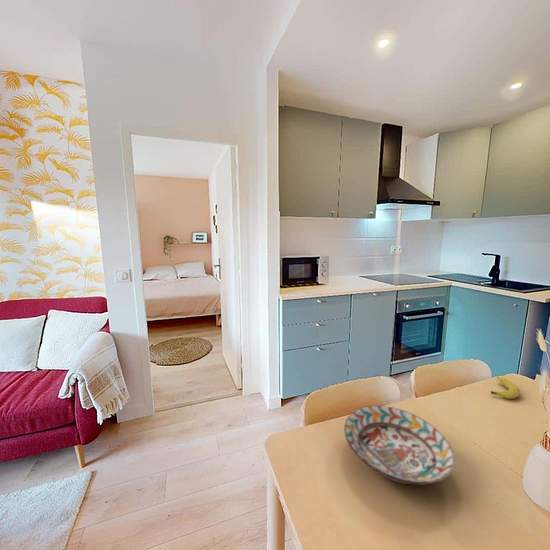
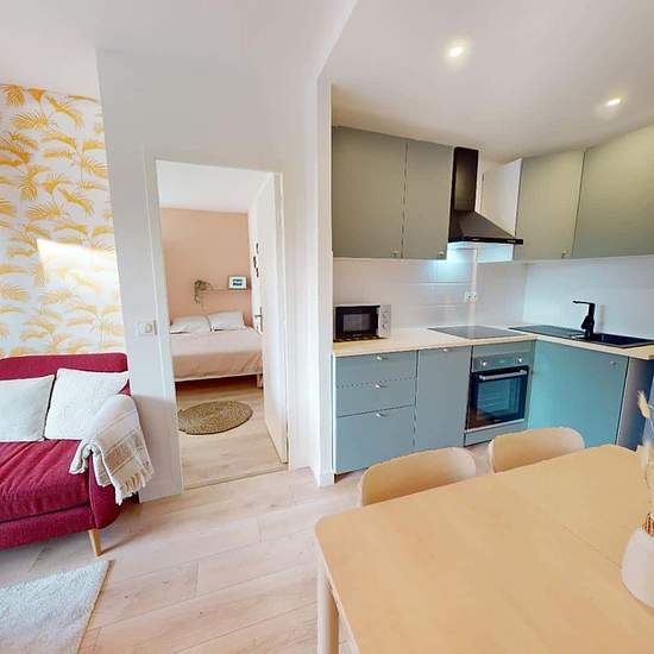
- decorative bowl [343,405,456,485]
- fruit [490,376,521,400]
